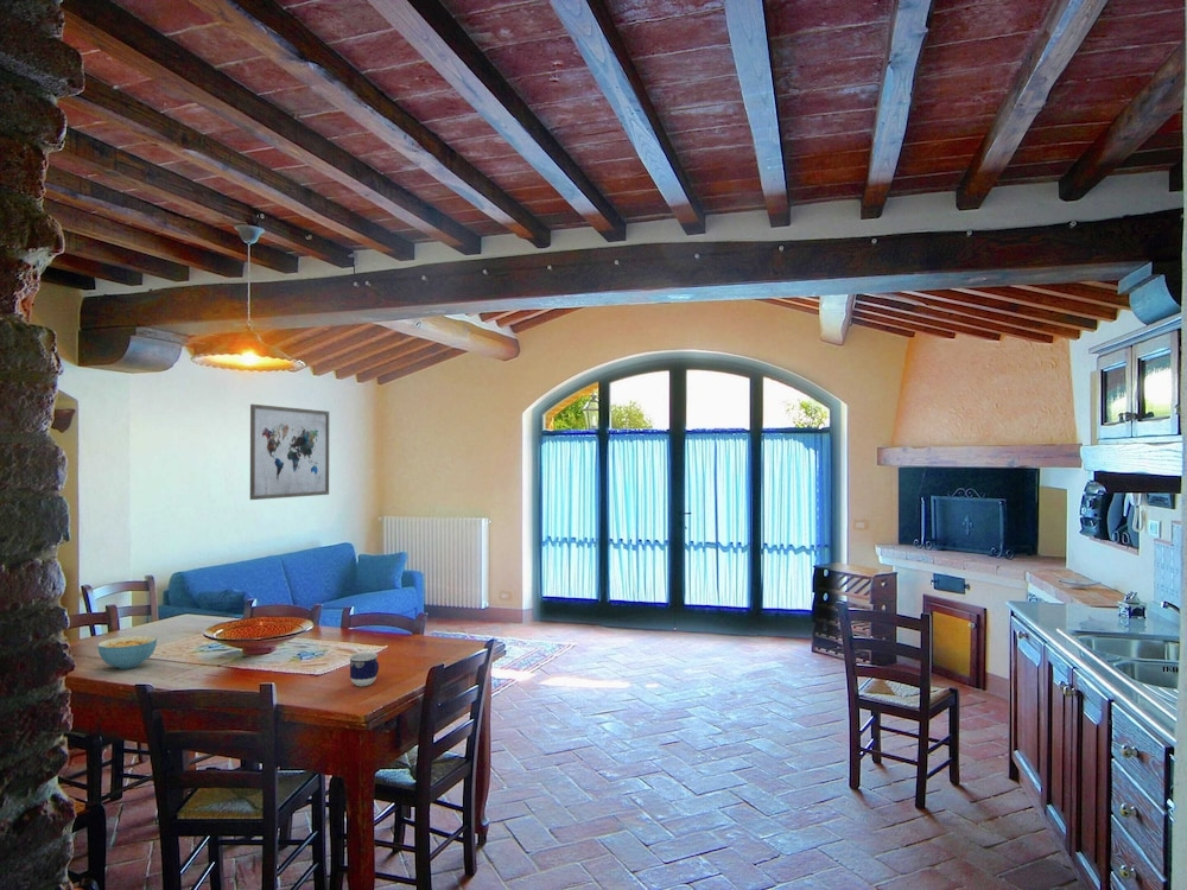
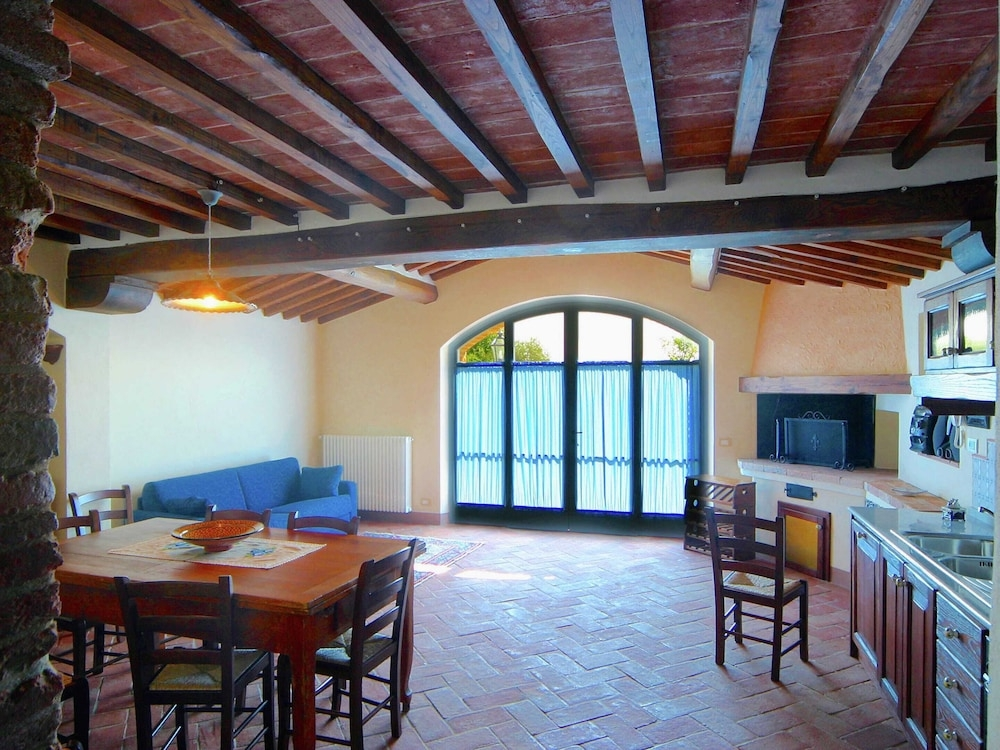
- wall art [249,403,330,501]
- cup [348,651,380,687]
- cereal bowl [97,635,158,670]
